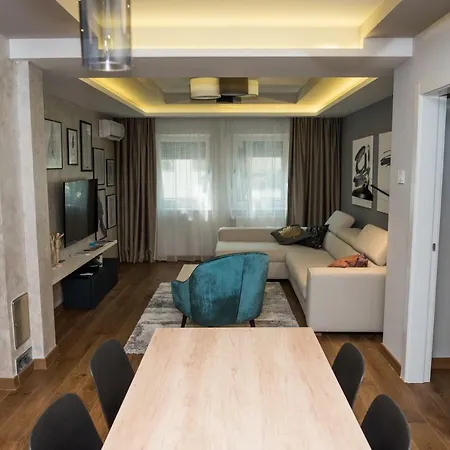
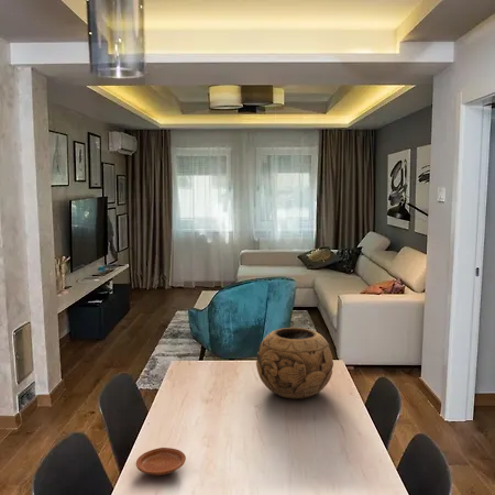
+ decorative bowl [255,327,334,400]
+ plate [135,447,187,476]
